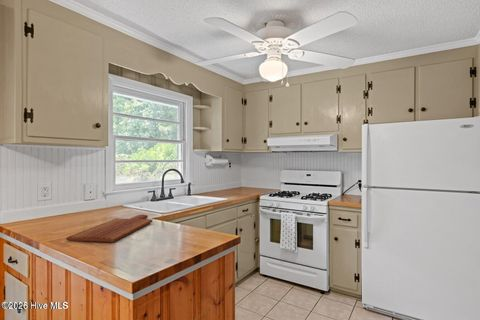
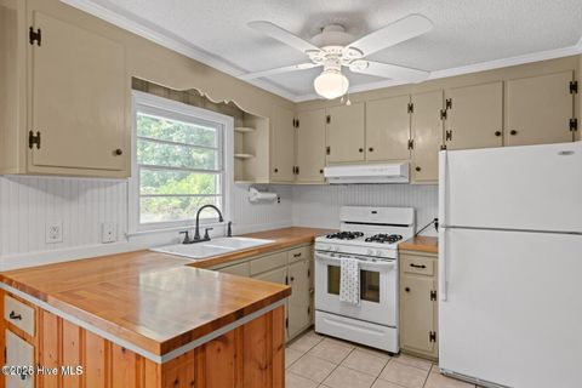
- cutting board [65,214,154,243]
